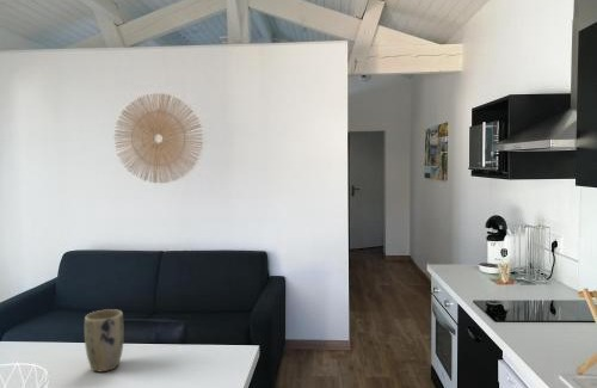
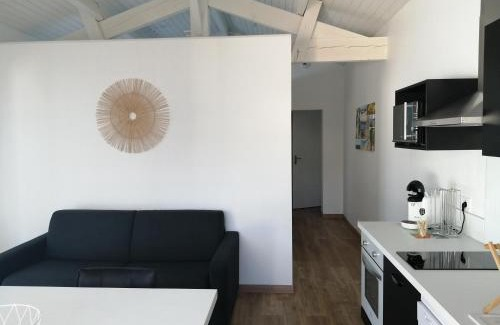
- plant pot [84,308,125,372]
